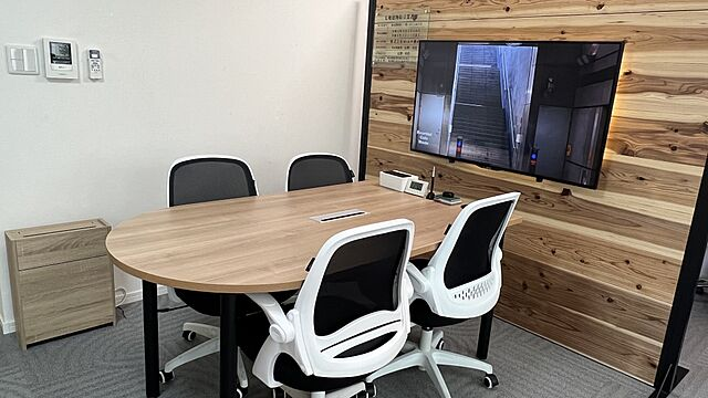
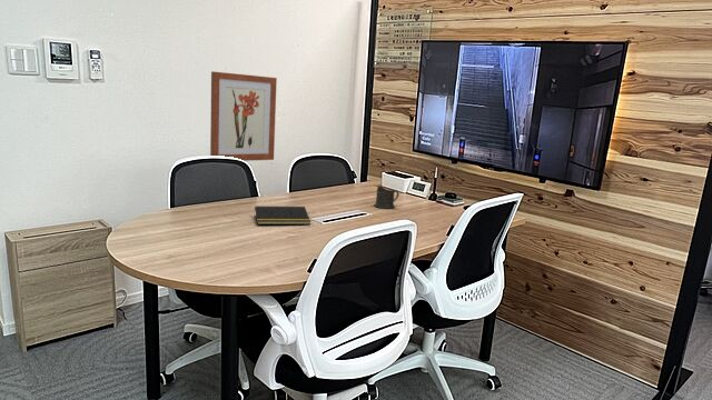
+ cup [373,184,400,209]
+ notepad [253,206,312,226]
+ wall art [209,70,278,162]
